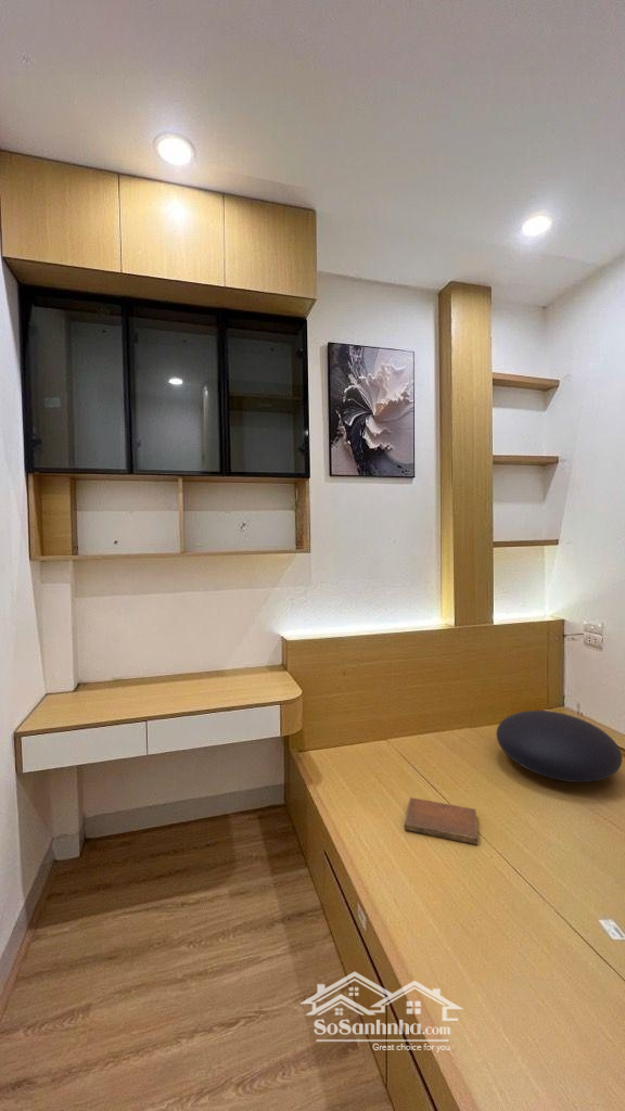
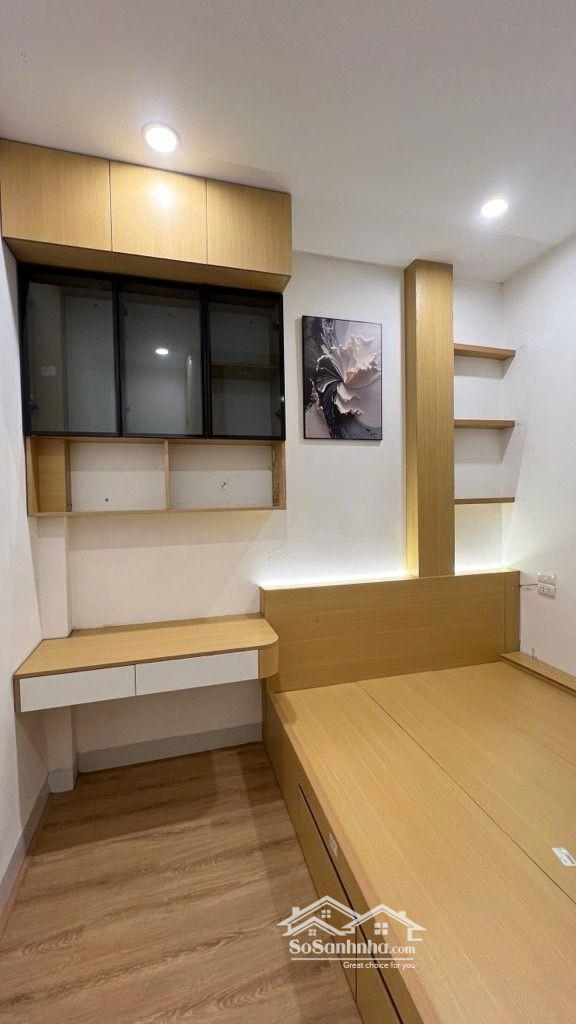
- cushion [495,710,623,783]
- notebook [404,796,479,846]
